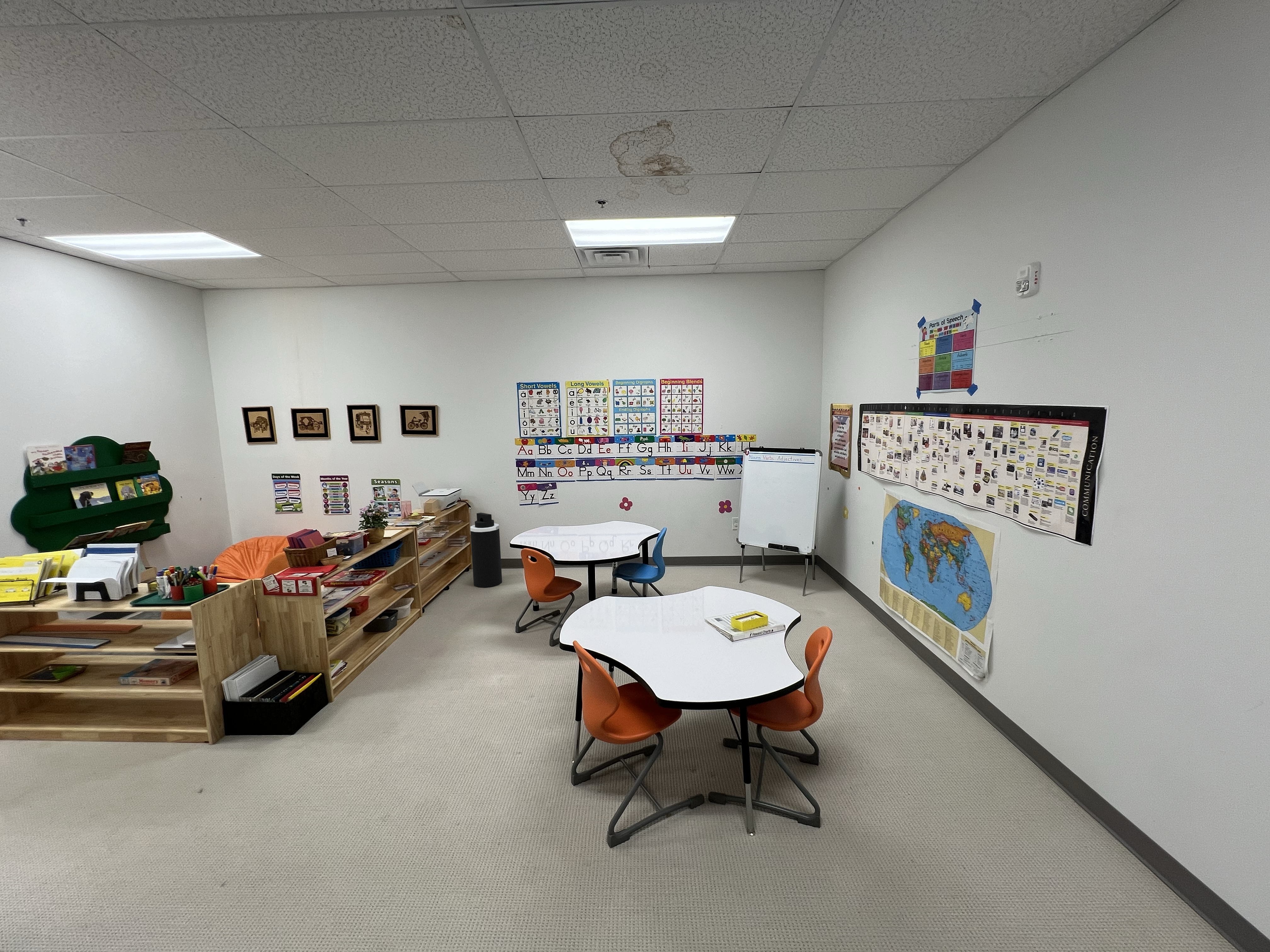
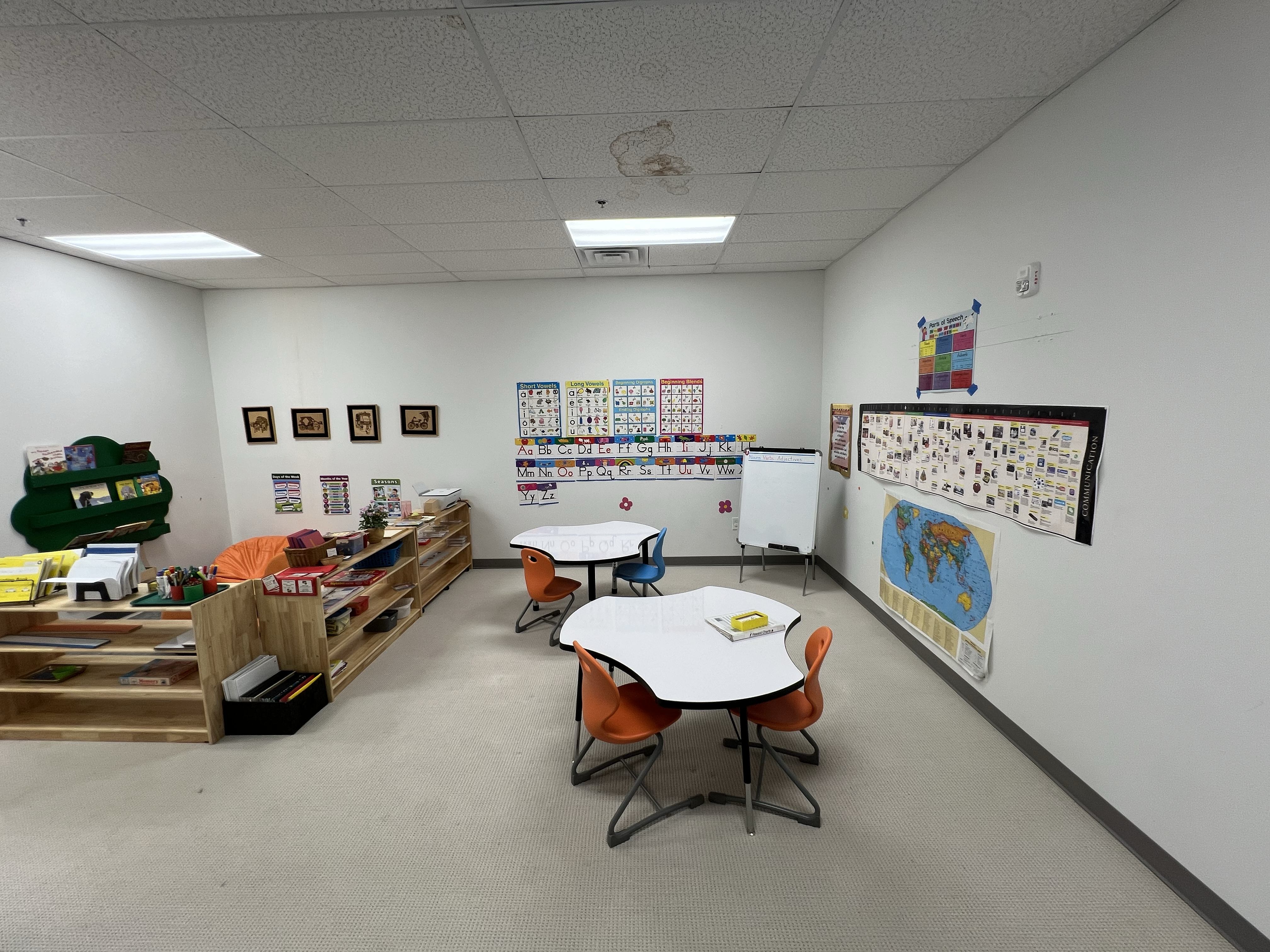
- trash can [470,512,502,588]
